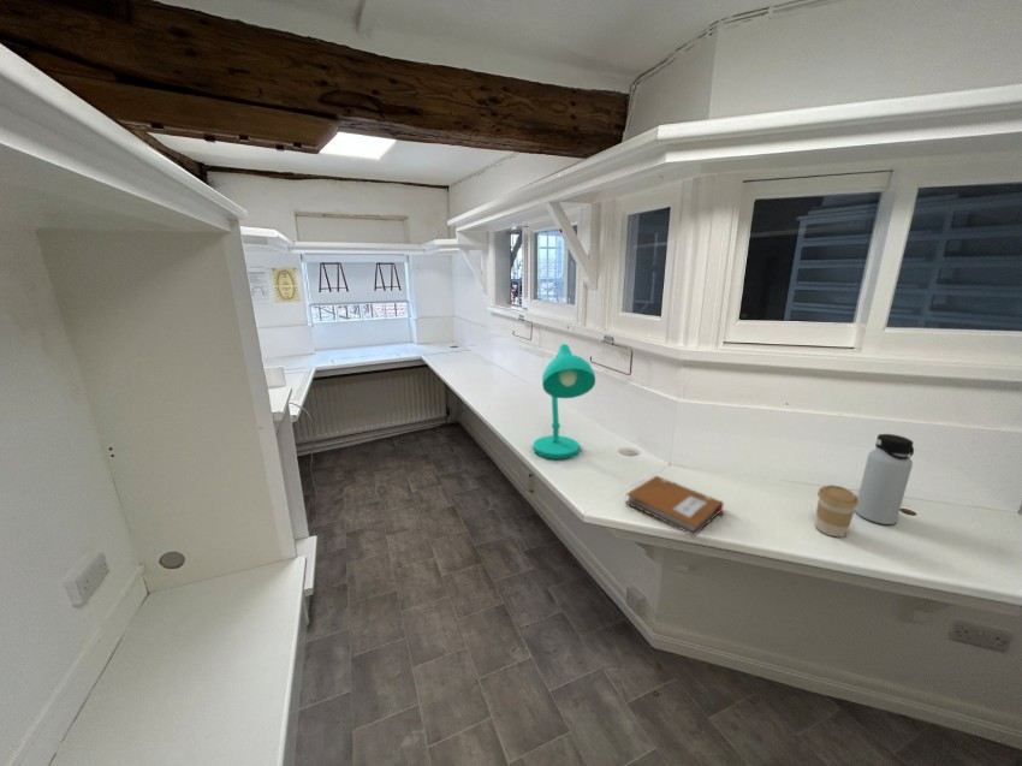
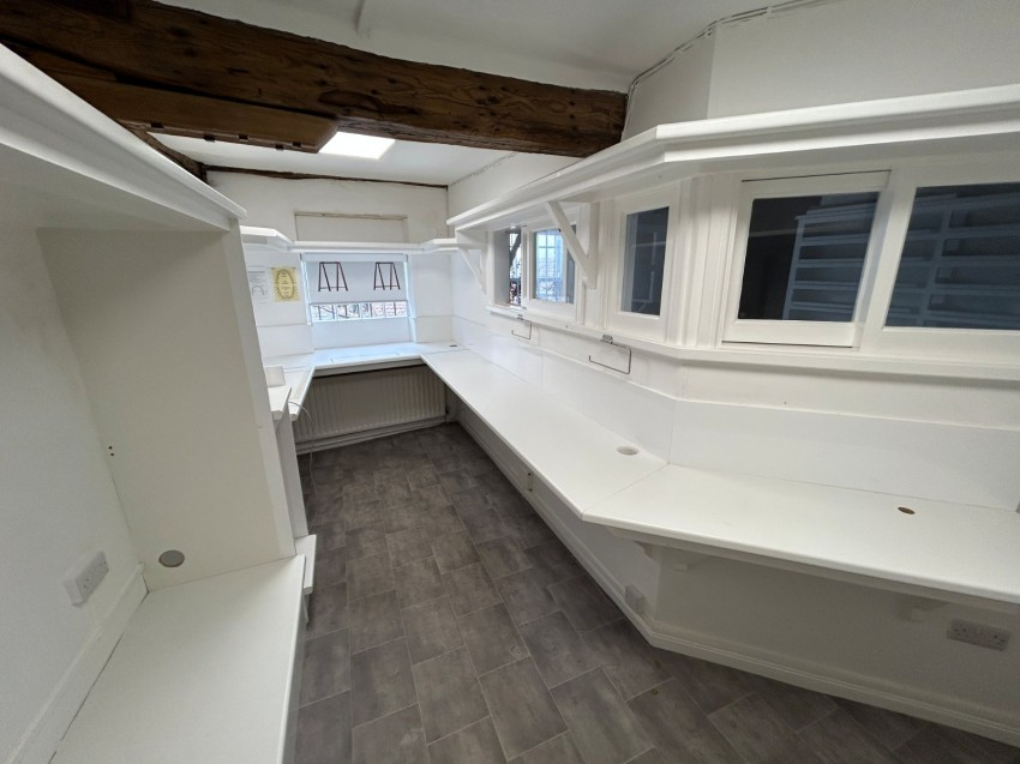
- desk lamp [531,343,596,461]
- water bottle [855,433,915,525]
- notebook [624,475,725,538]
- coffee cup [815,483,858,539]
